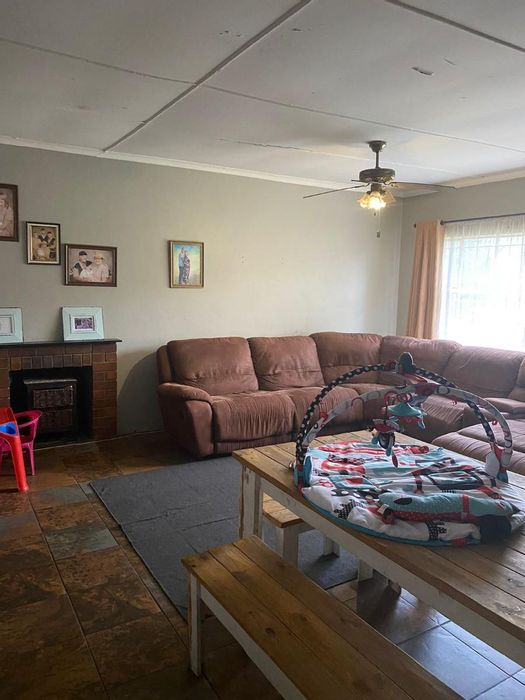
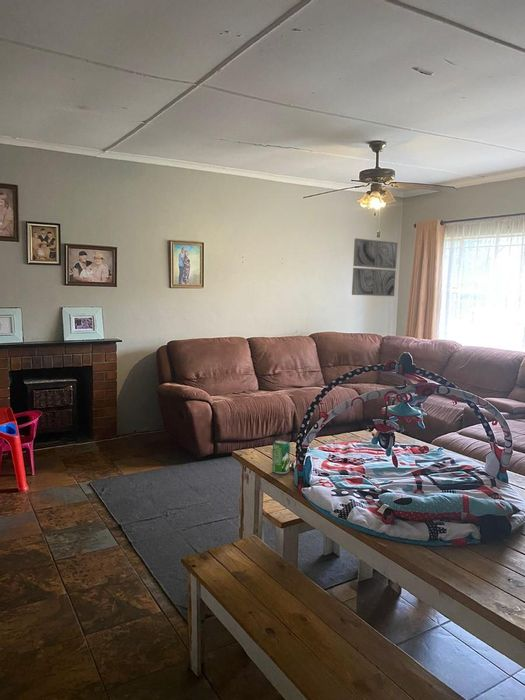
+ wall art [351,237,398,297]
+ beverage can [271,439,291,475]
